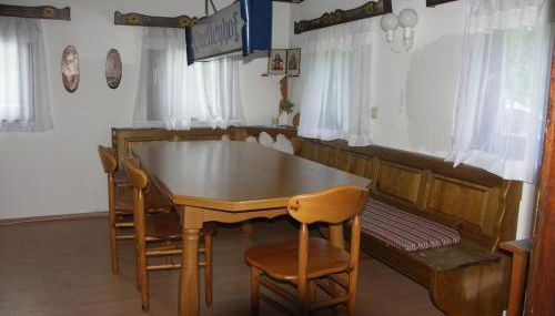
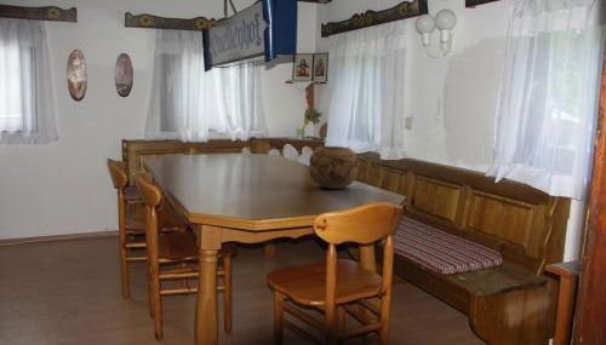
+ decorative bowl [307,145,360,190]
